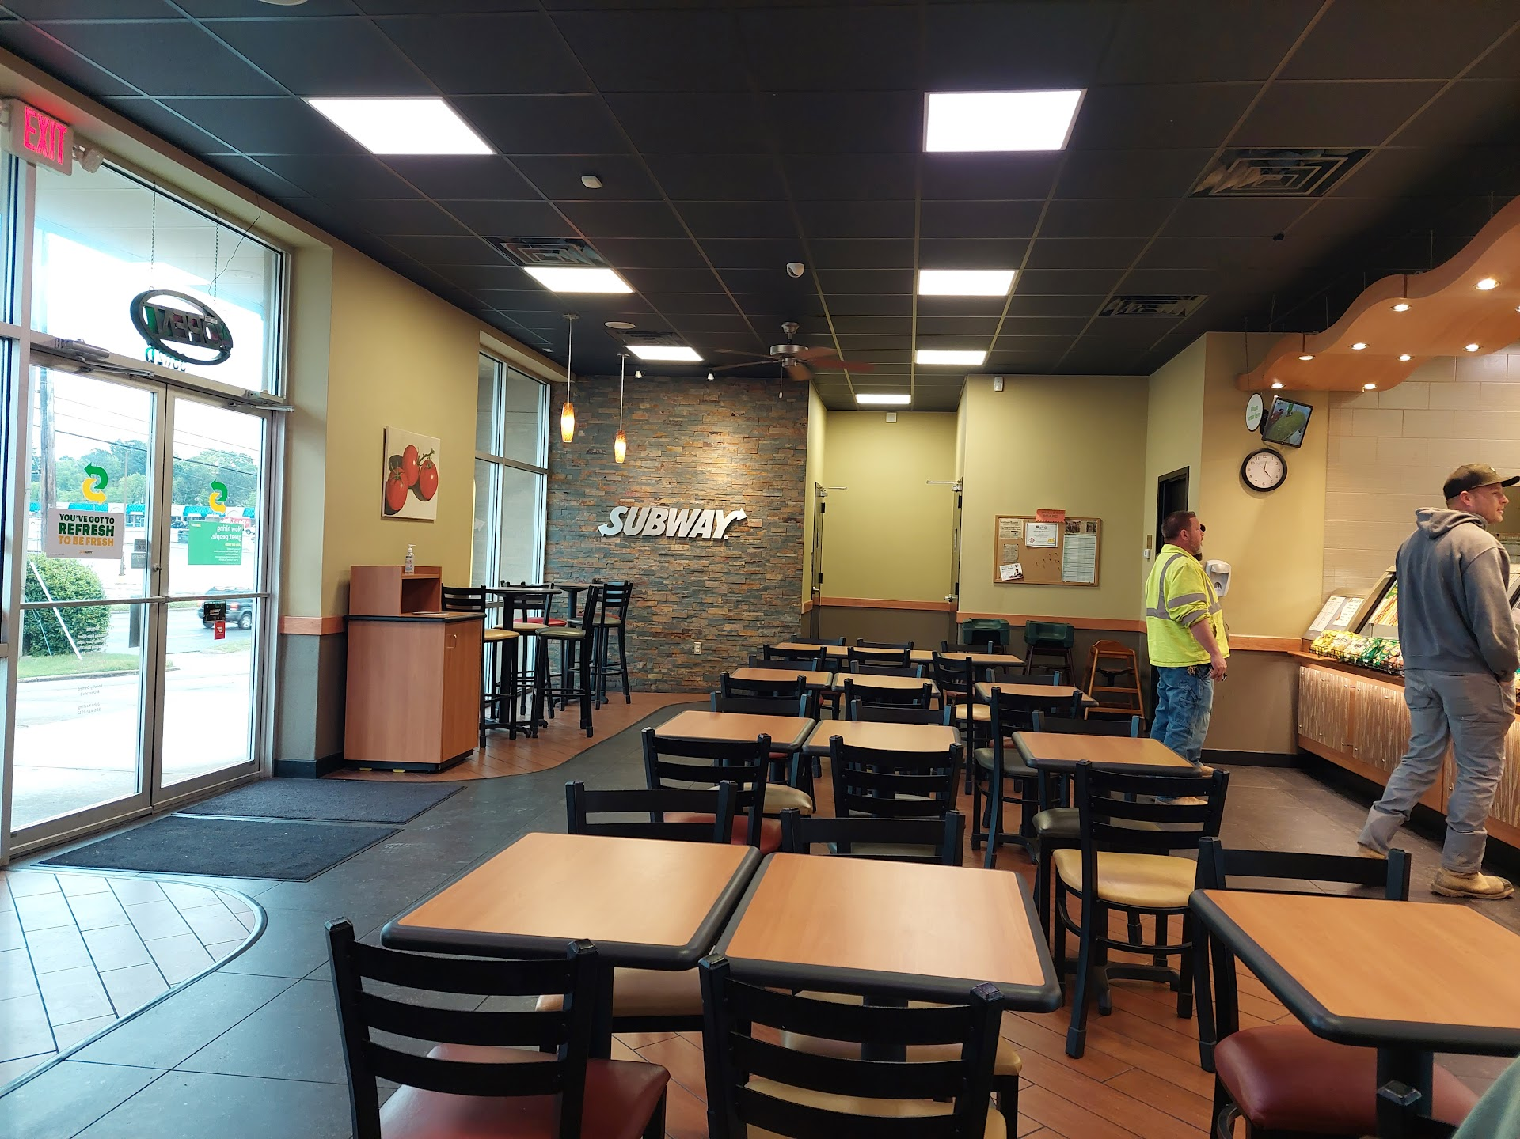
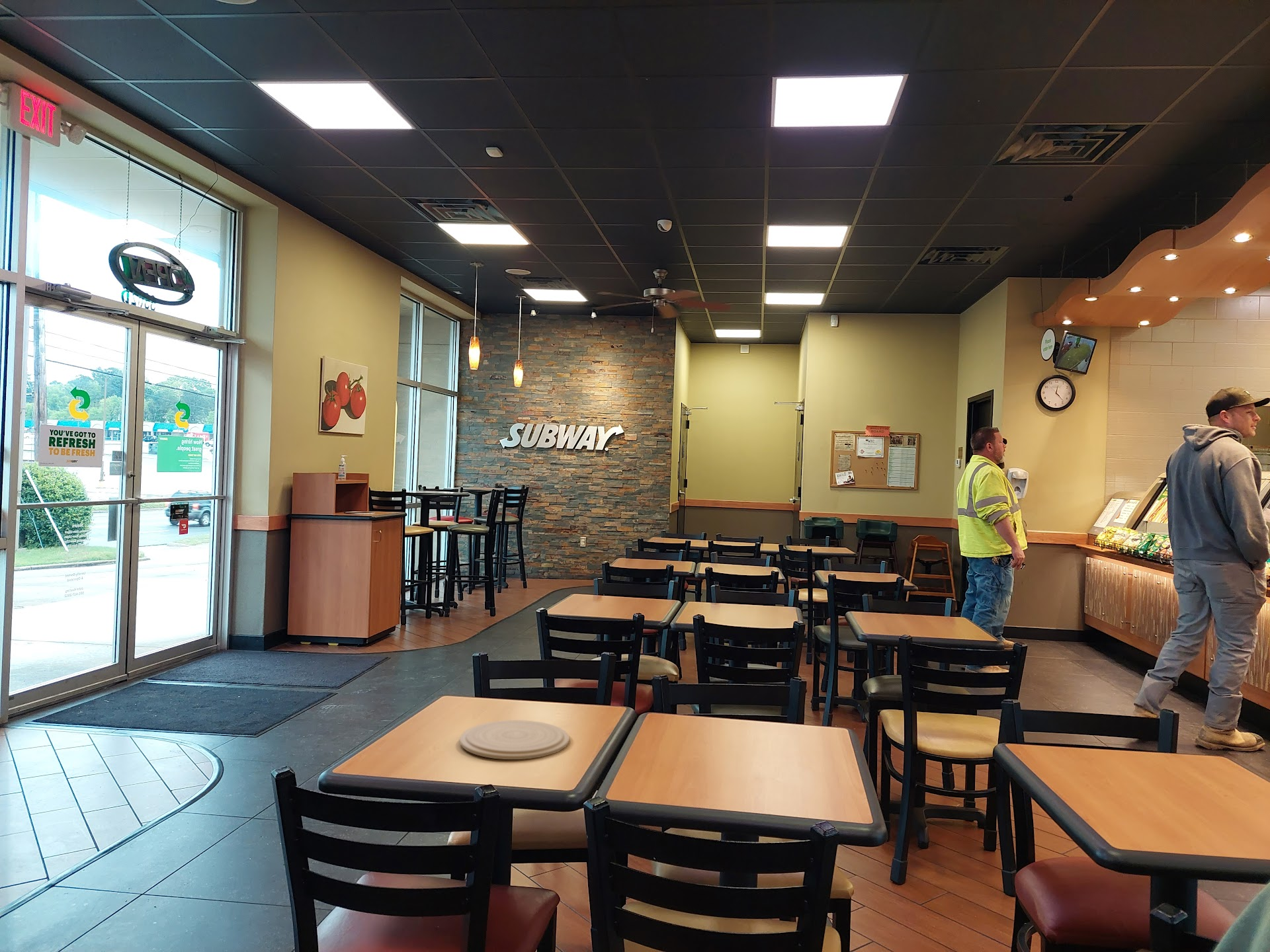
+ plate [459,719,570,760]
